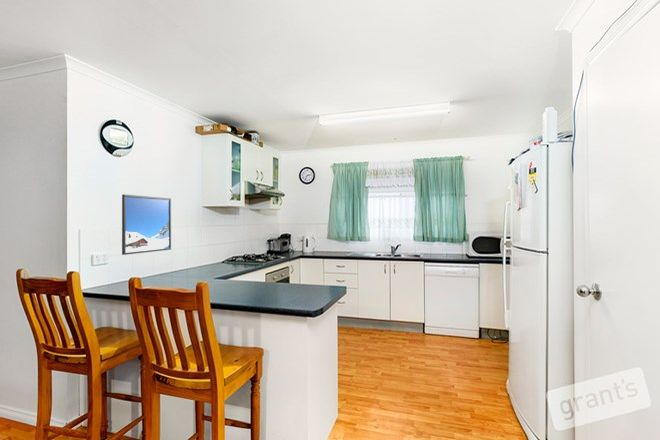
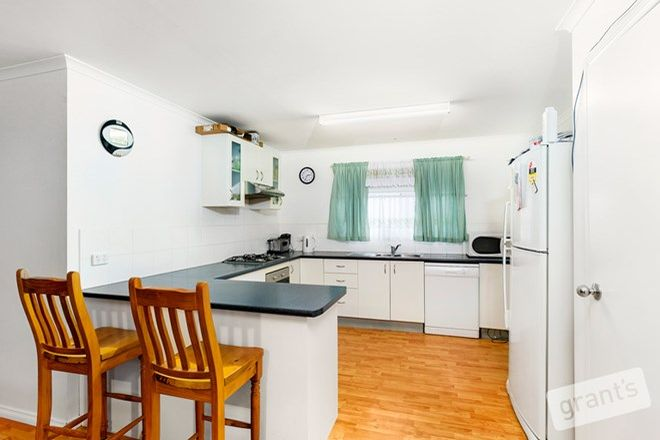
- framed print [121,193,172,256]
